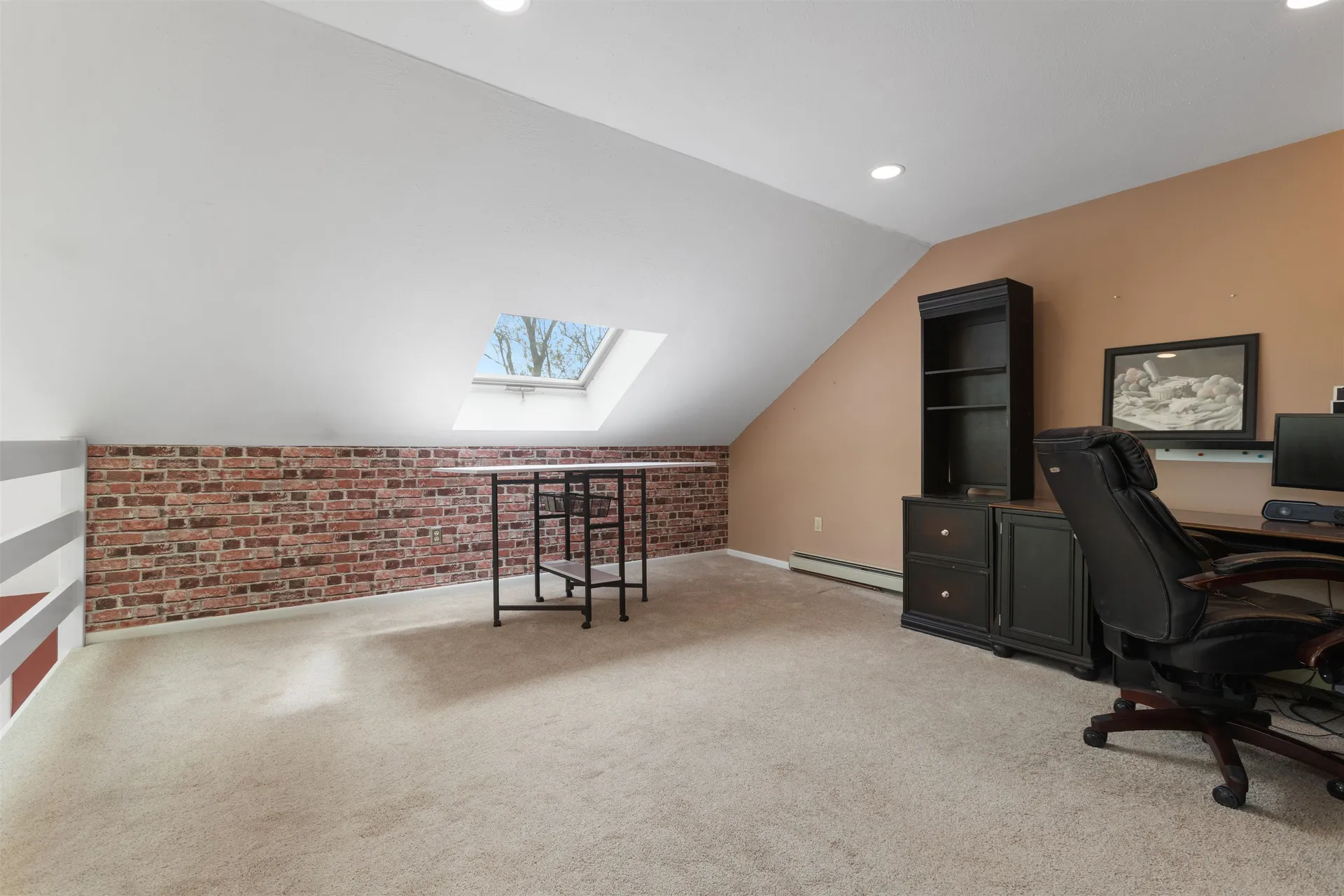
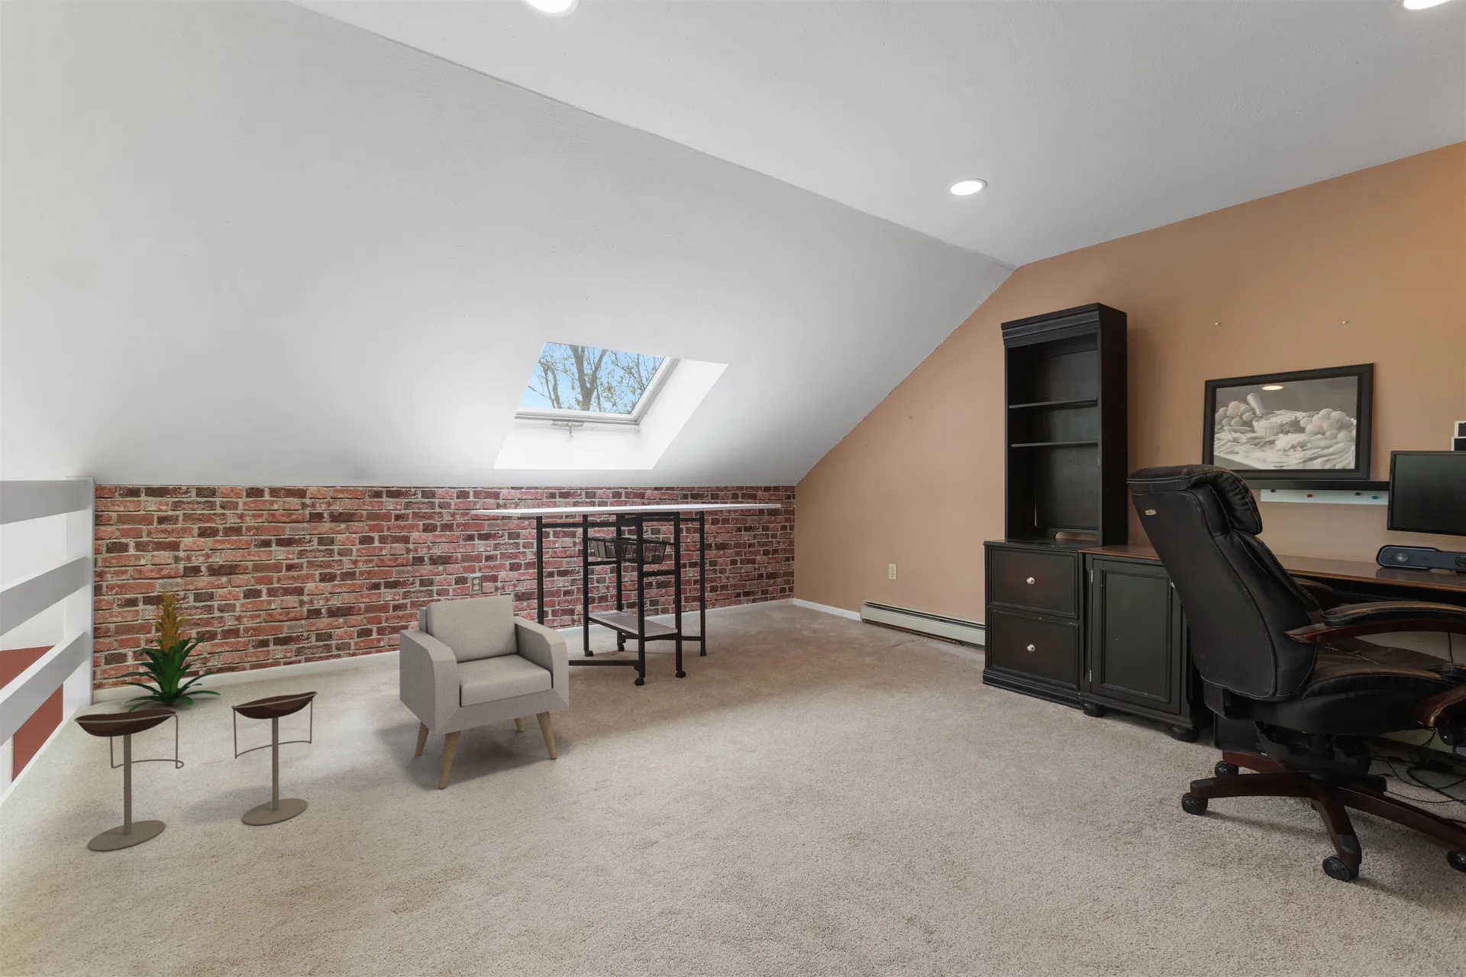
+ bar stool [73,690,319,851]
+ indoor plant [115,587,221,712]
+ armchair [398,594,569,789]
